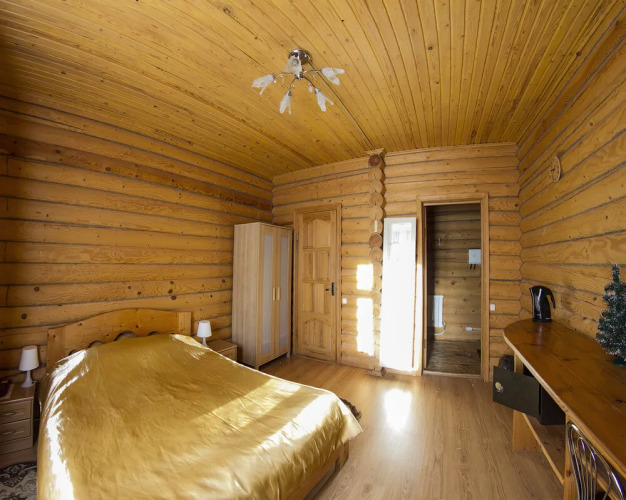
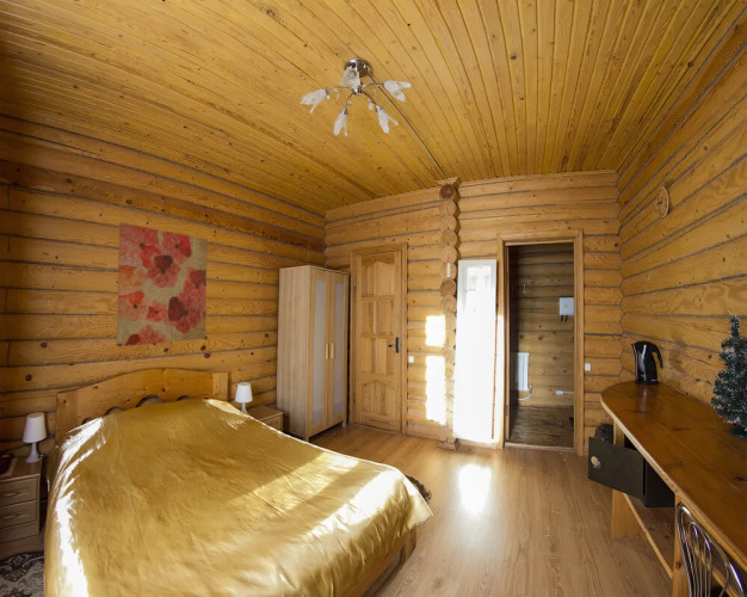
+ wall art [116,222,209,347]
